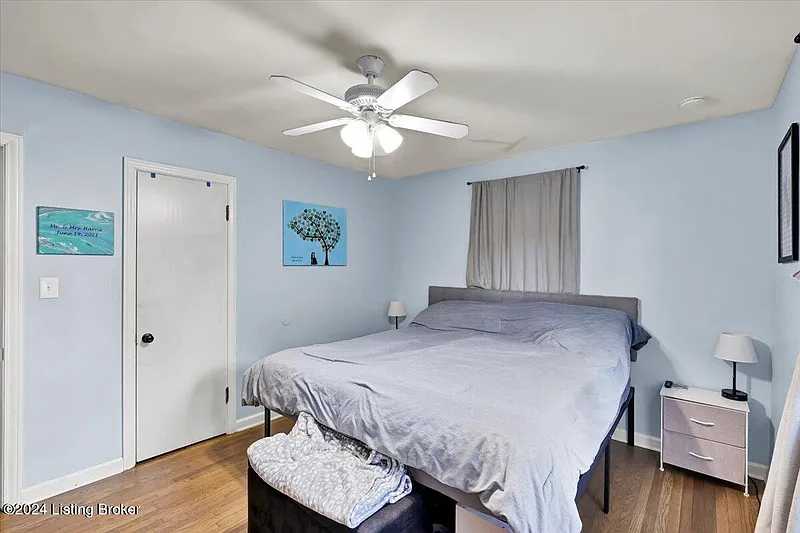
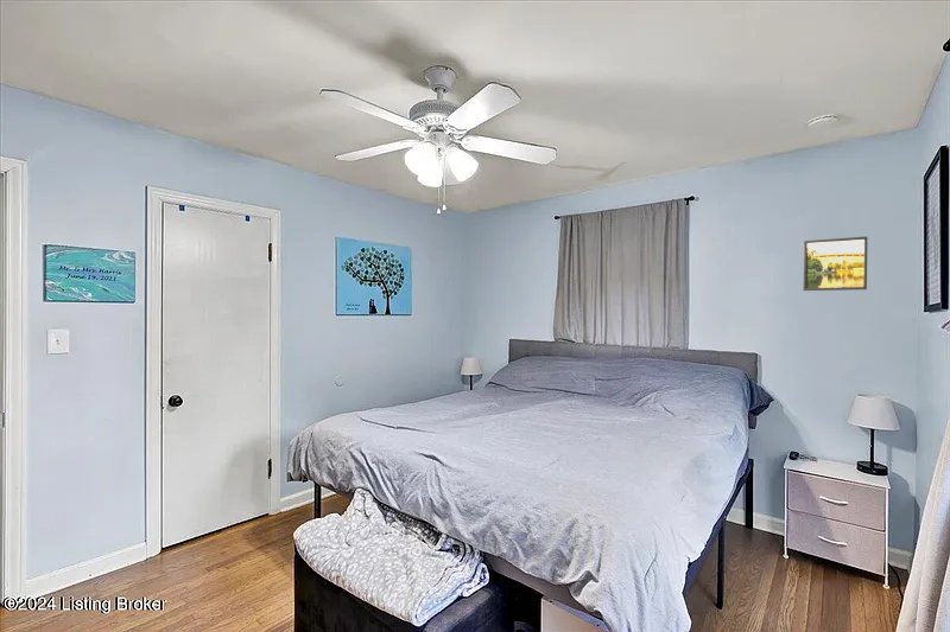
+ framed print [802,236,868,292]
